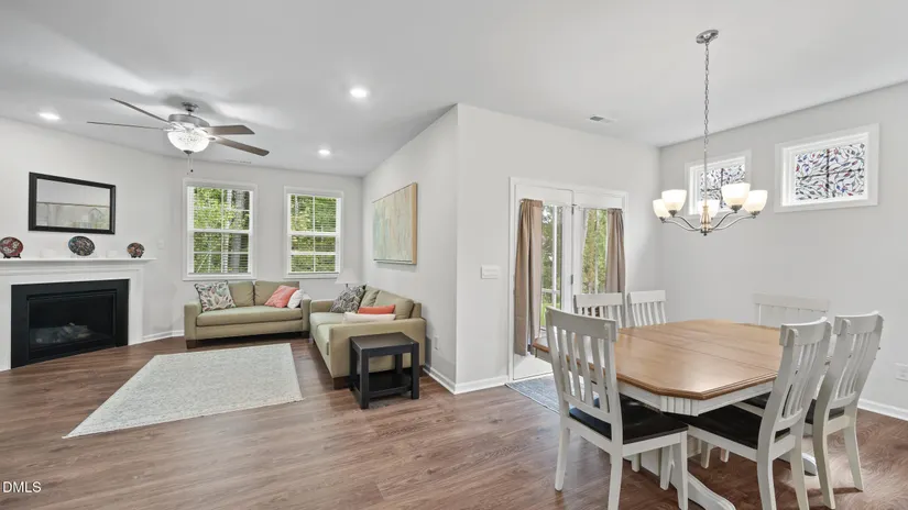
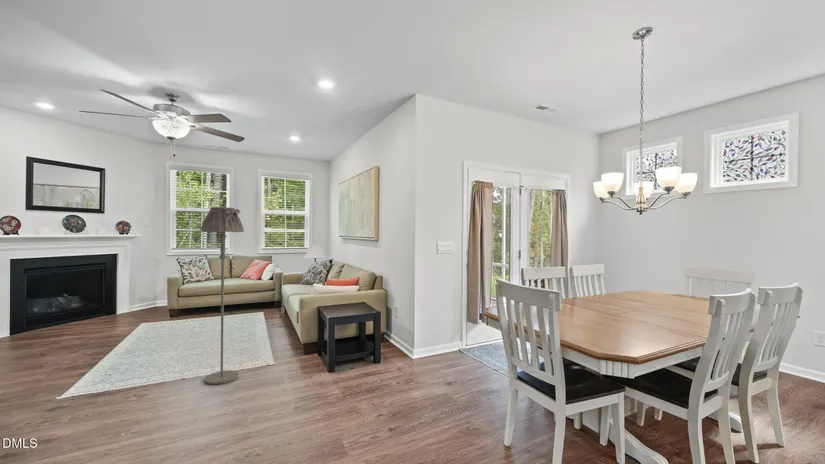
+ floor lamp [200,206,245,385]
